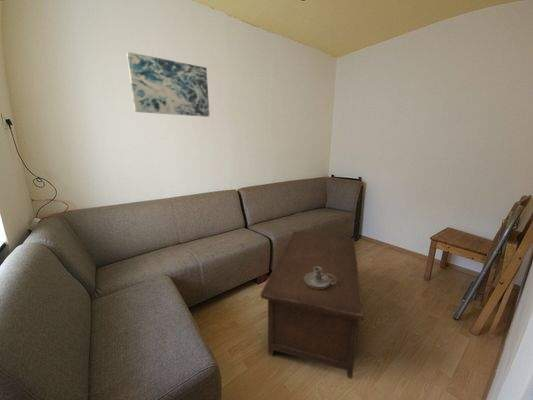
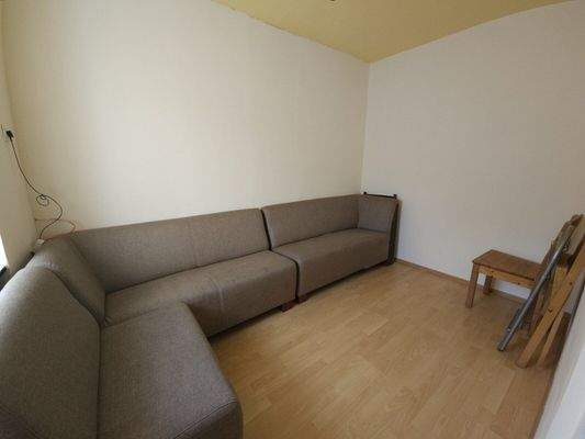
- candle holder [305,267,336,288]
- cabinet [260,230,364,380]
- wall art [126,51,210,118]
